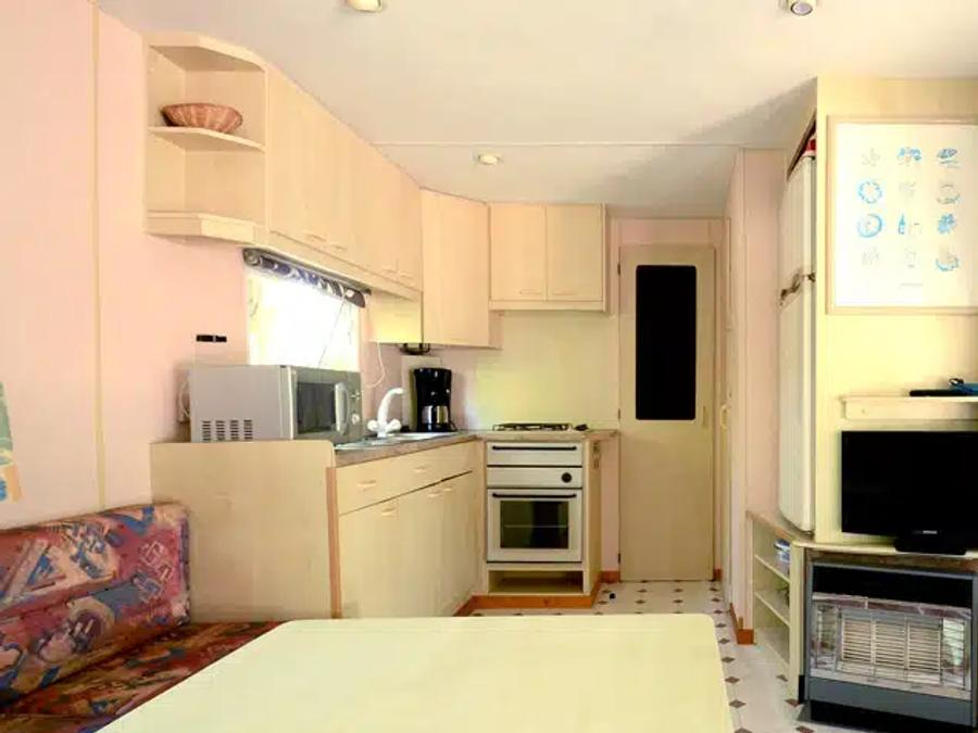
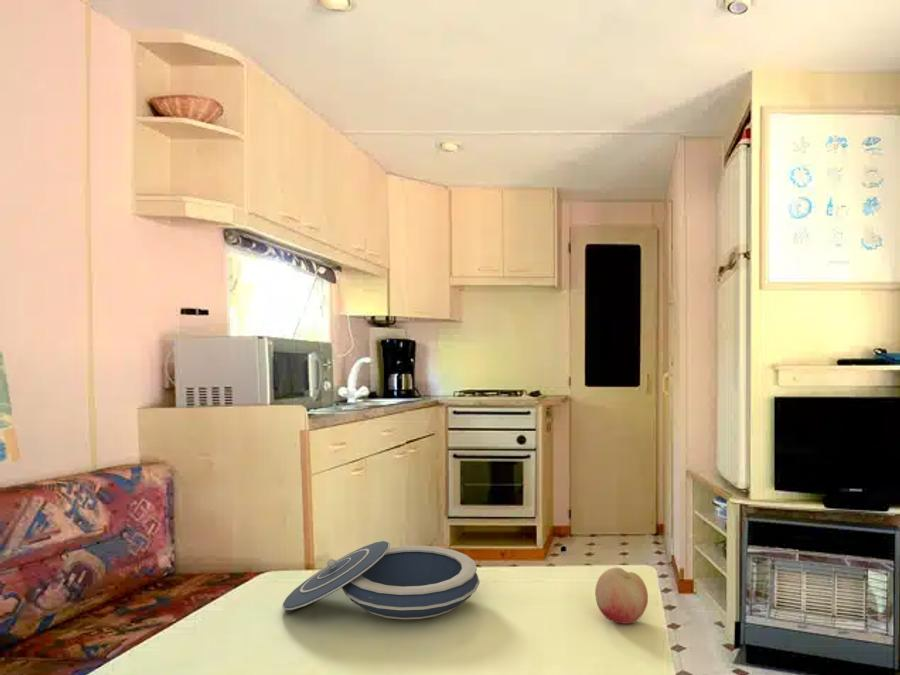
+ bowl [281,540,481,620]
+ fruit [594,567,649,625]
